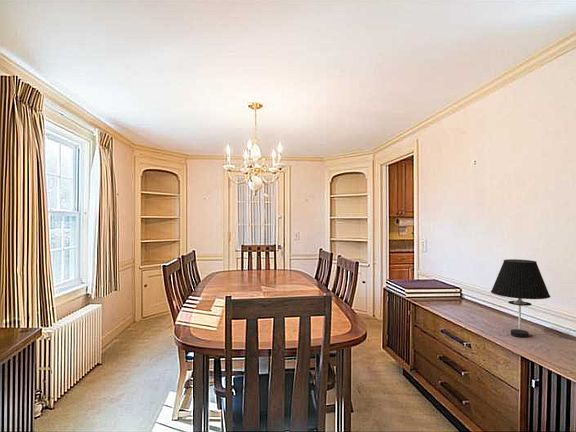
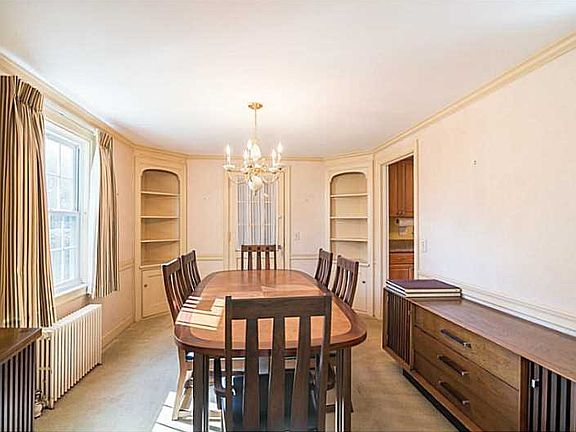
- table lamp [490,258,551,338]
